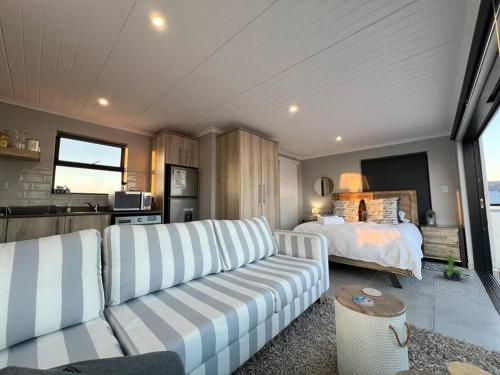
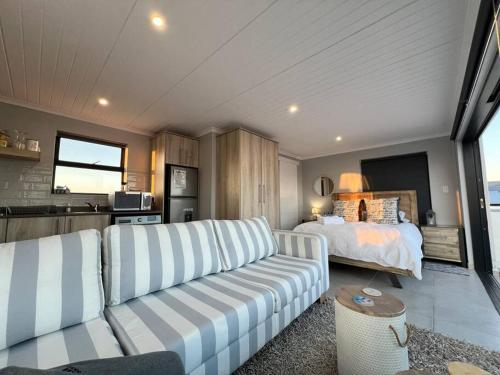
- potted plant [434,253,468,282]
